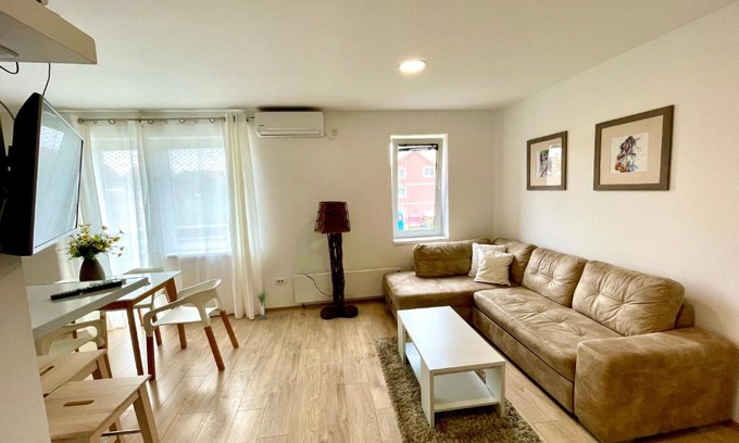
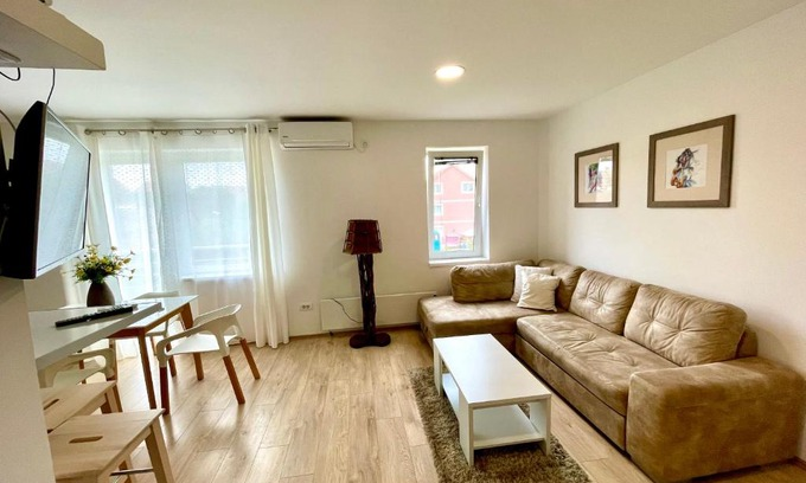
- potted plant [250,288,271,320]
